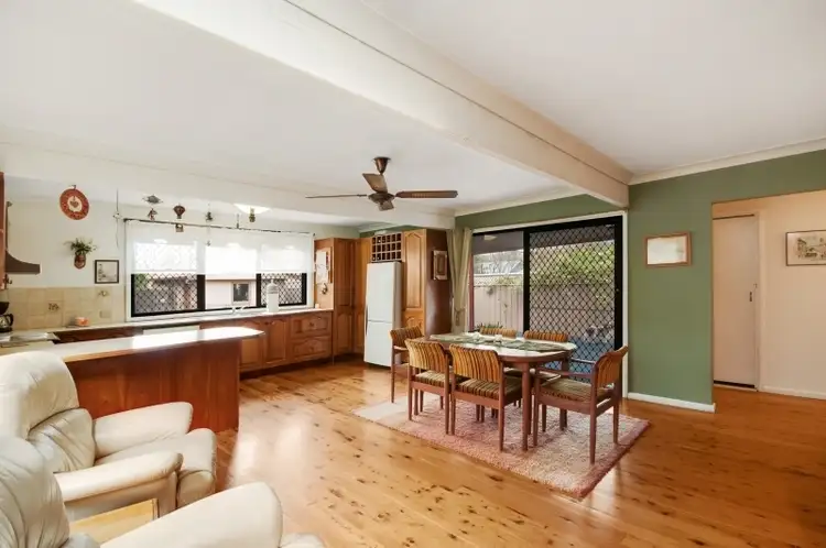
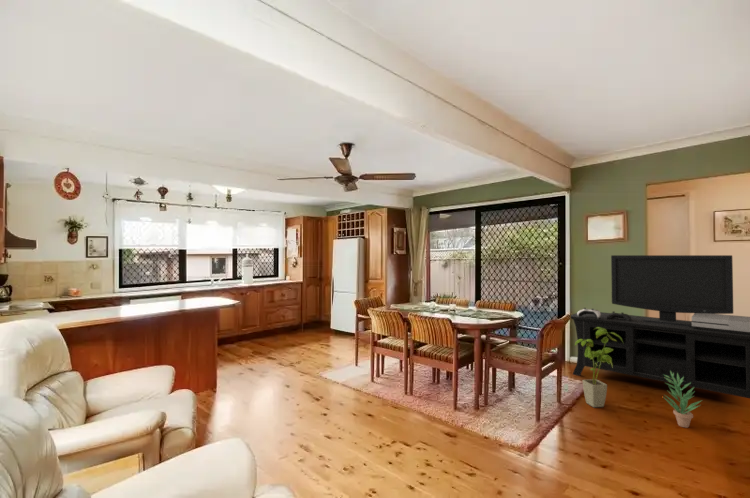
+ house plant [574,327,623,408]
+ media console [570,254,750,399]
+ potted plant [664,371,702,429]
